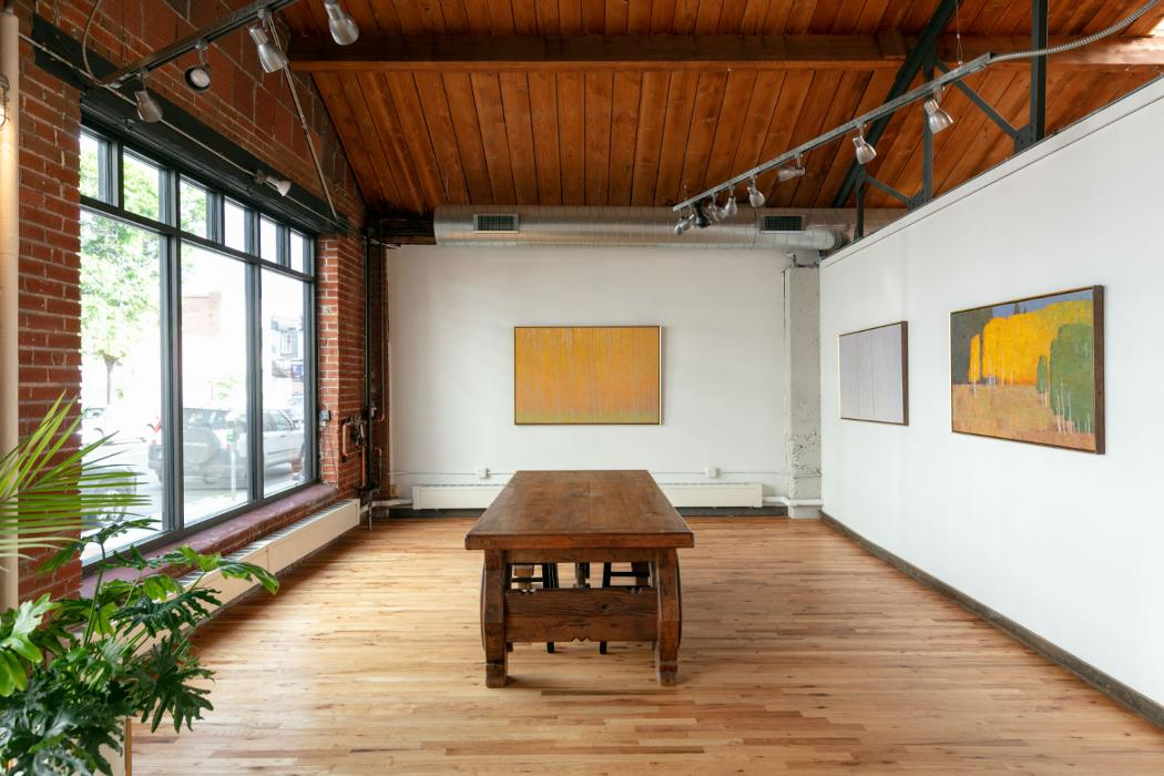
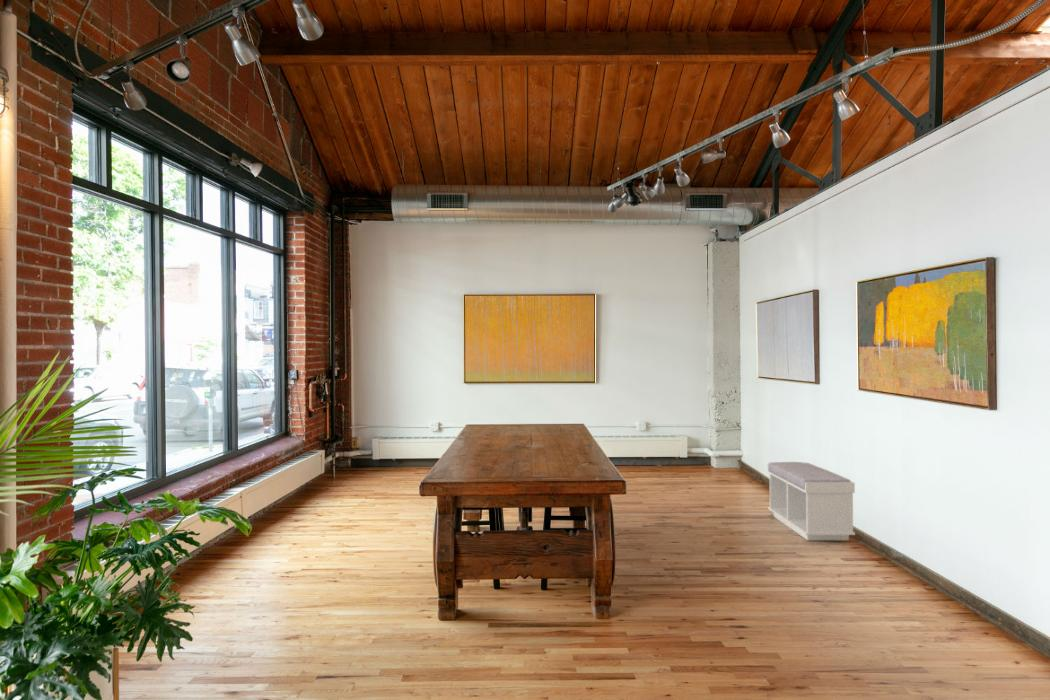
+ bench [767,461,856,541]
